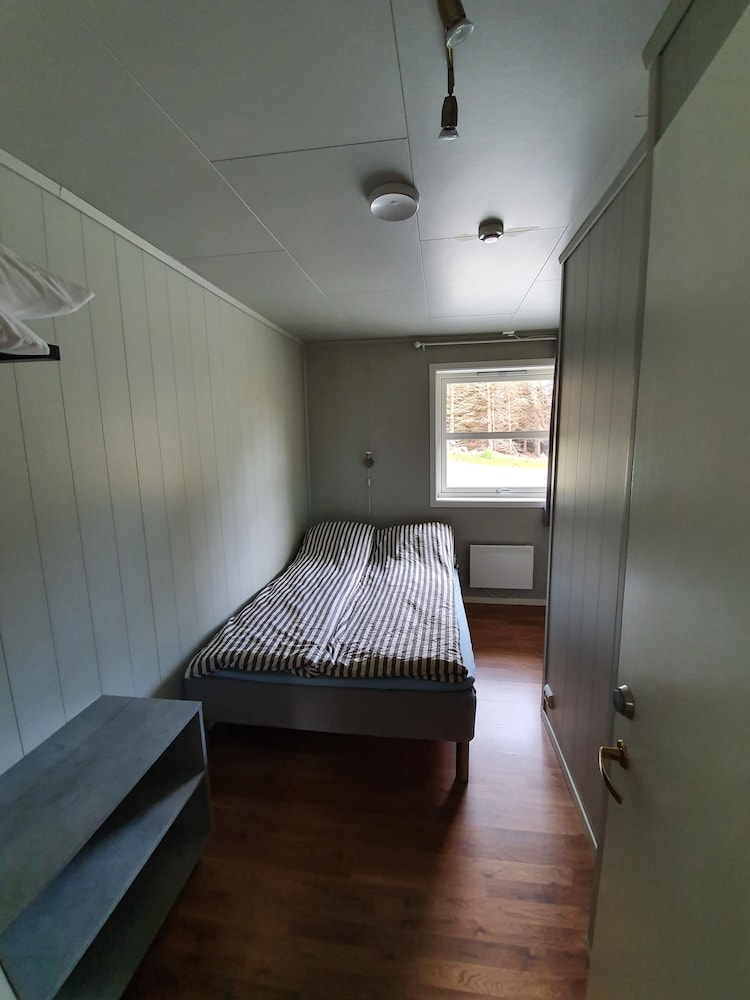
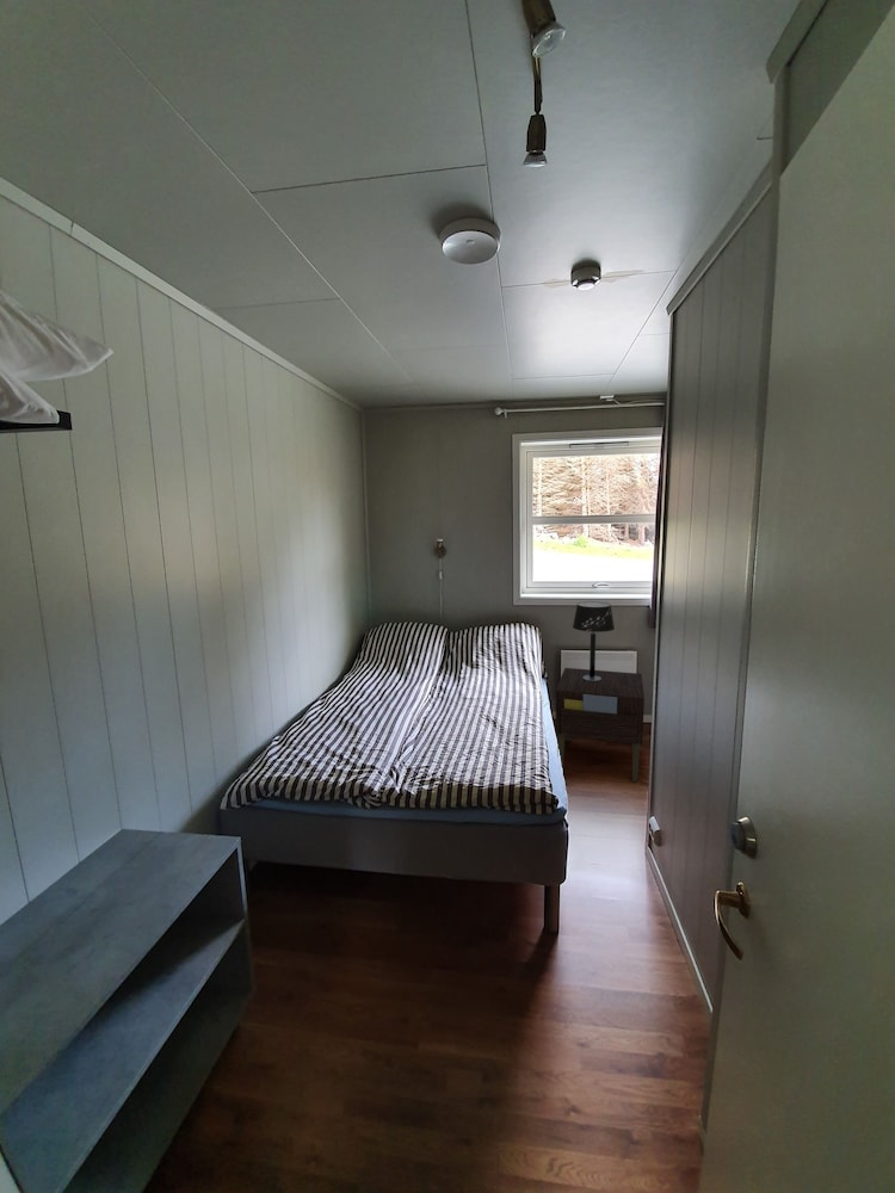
+ nightstand [554,667,646,783]
+ table lamp [572,601,616,681]
